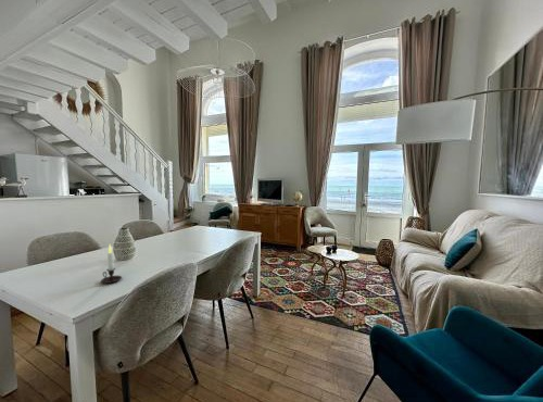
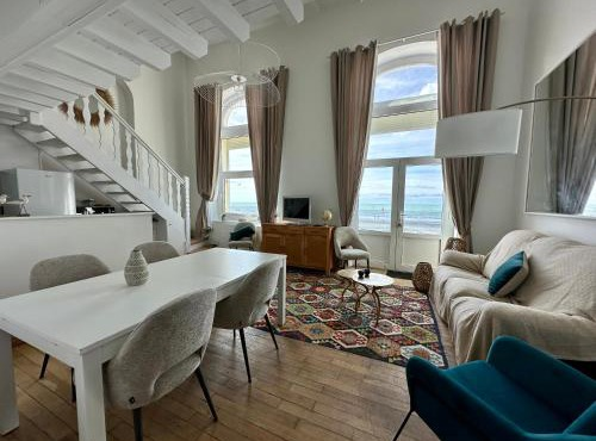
- candle [100,243,123,285]
